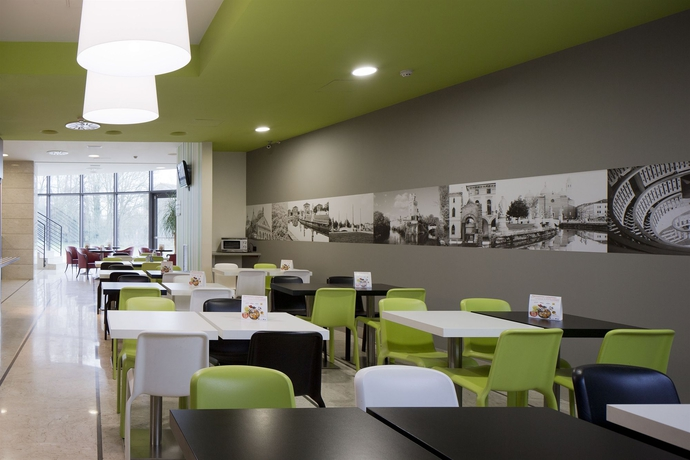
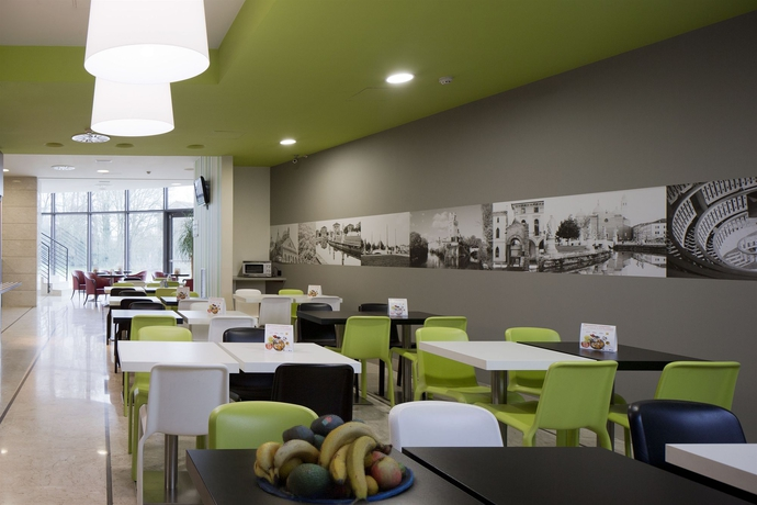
+ fruit bowl [253,414,415,505]
